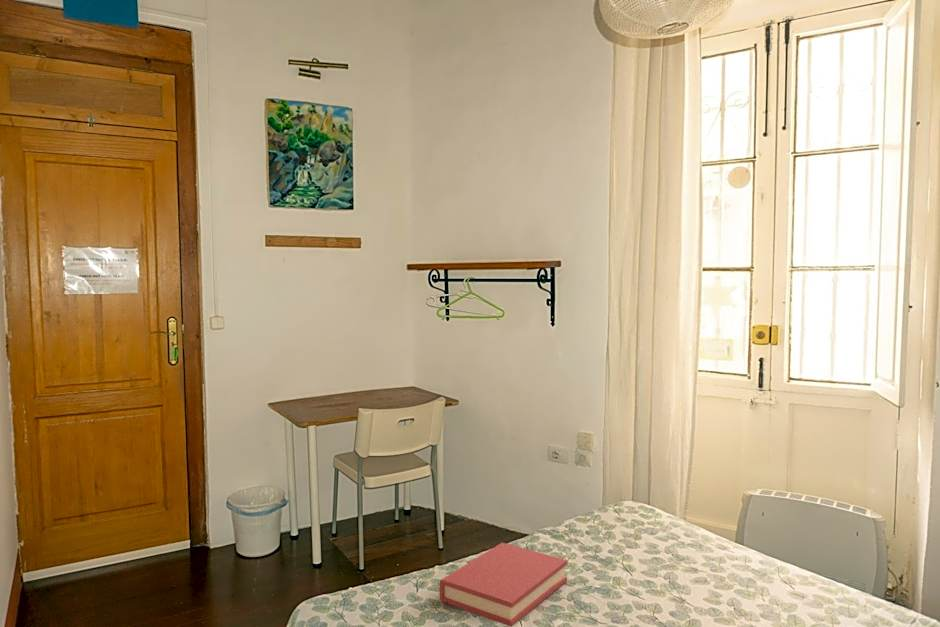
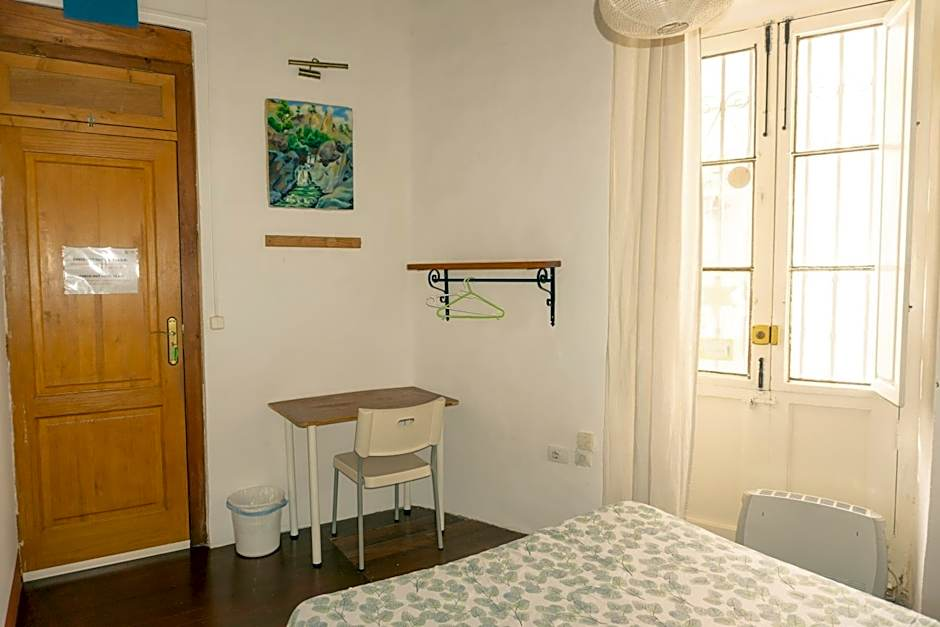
- hardback book [439,542,568,627]
